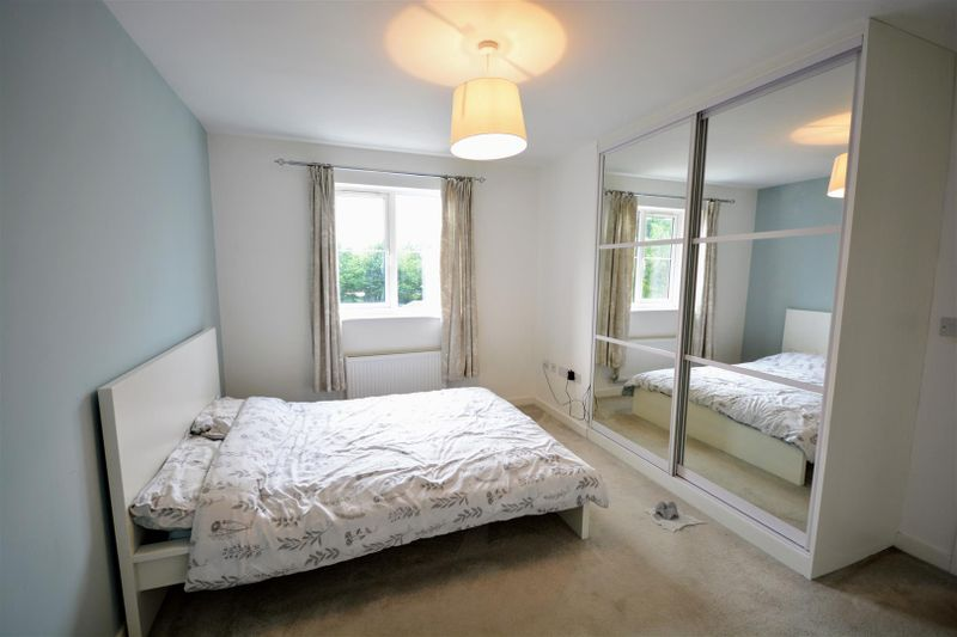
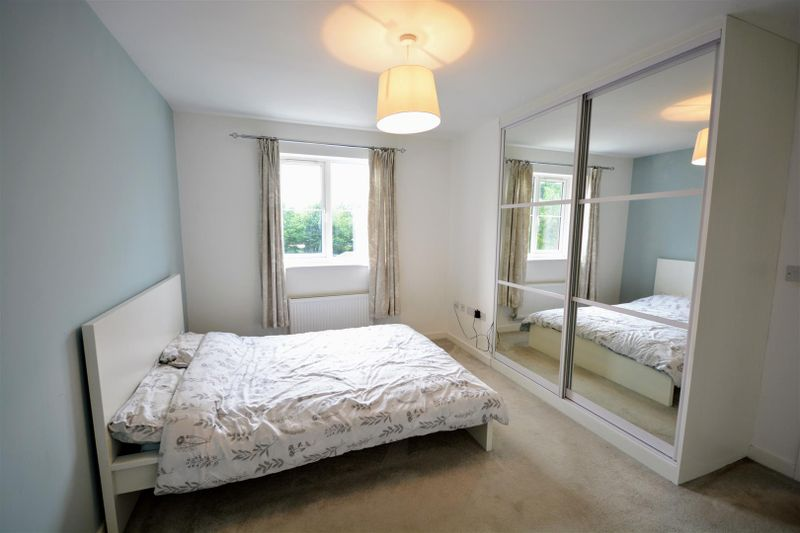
- slippers [642,501,708,534]
